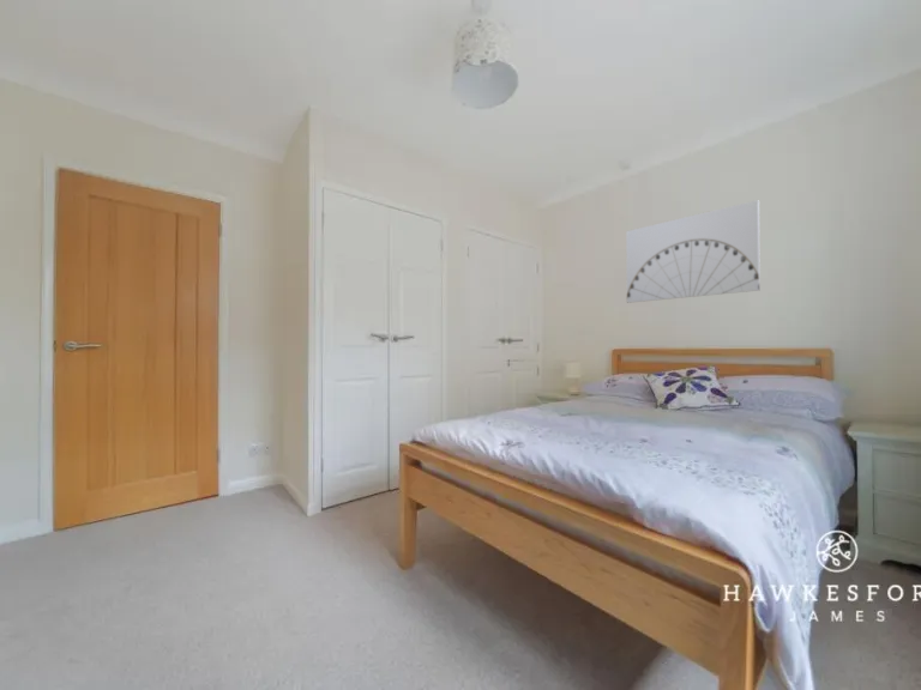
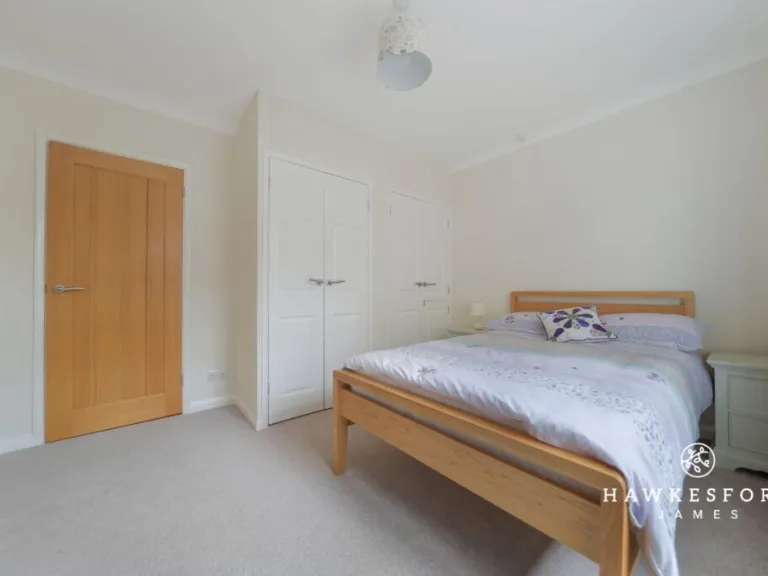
- wall art [625,199,762,304]
